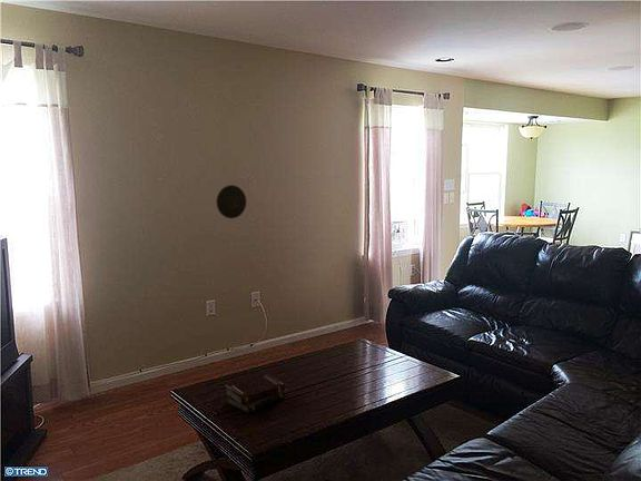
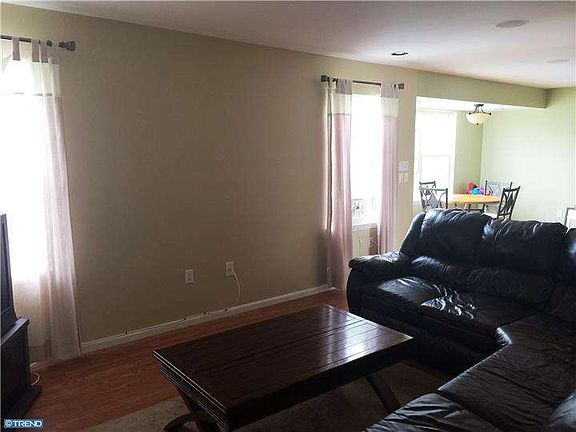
- decorative plate [216,184,247,219]
- book set [224,373,289,414]
